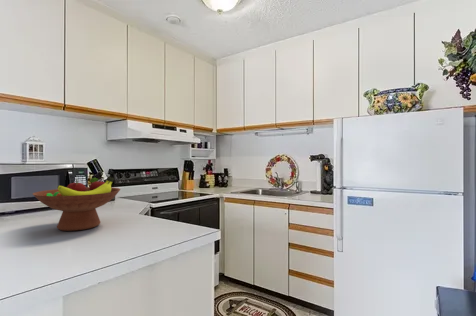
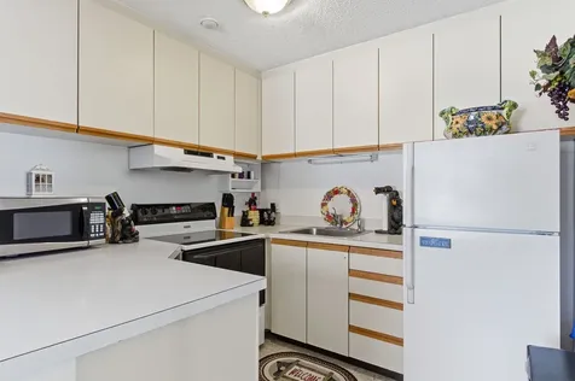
- fruit bowl [32,176,121,232]
